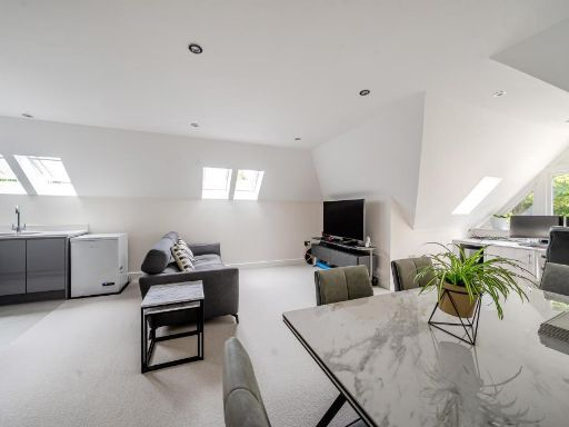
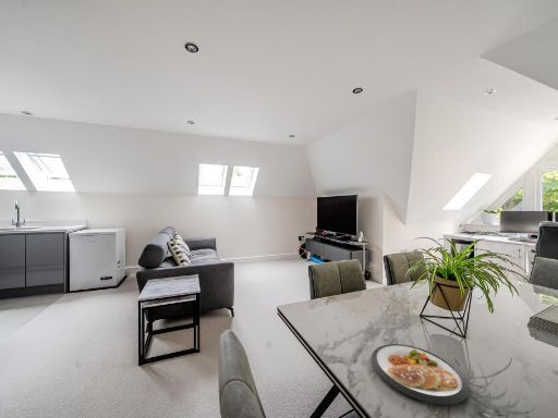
+ dish [371,343,471,406]
